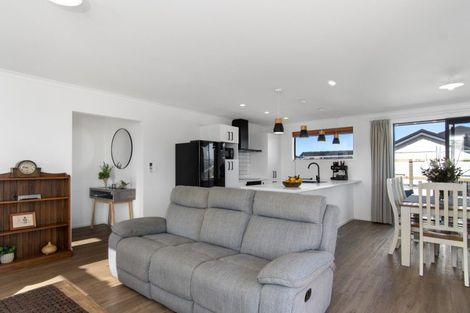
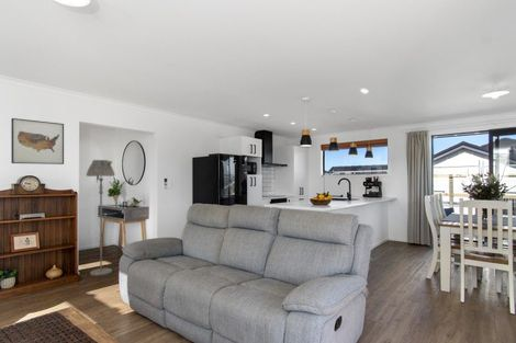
+ floor lamp [86,159,116,277]
+ wall art [10,117,65,165]
